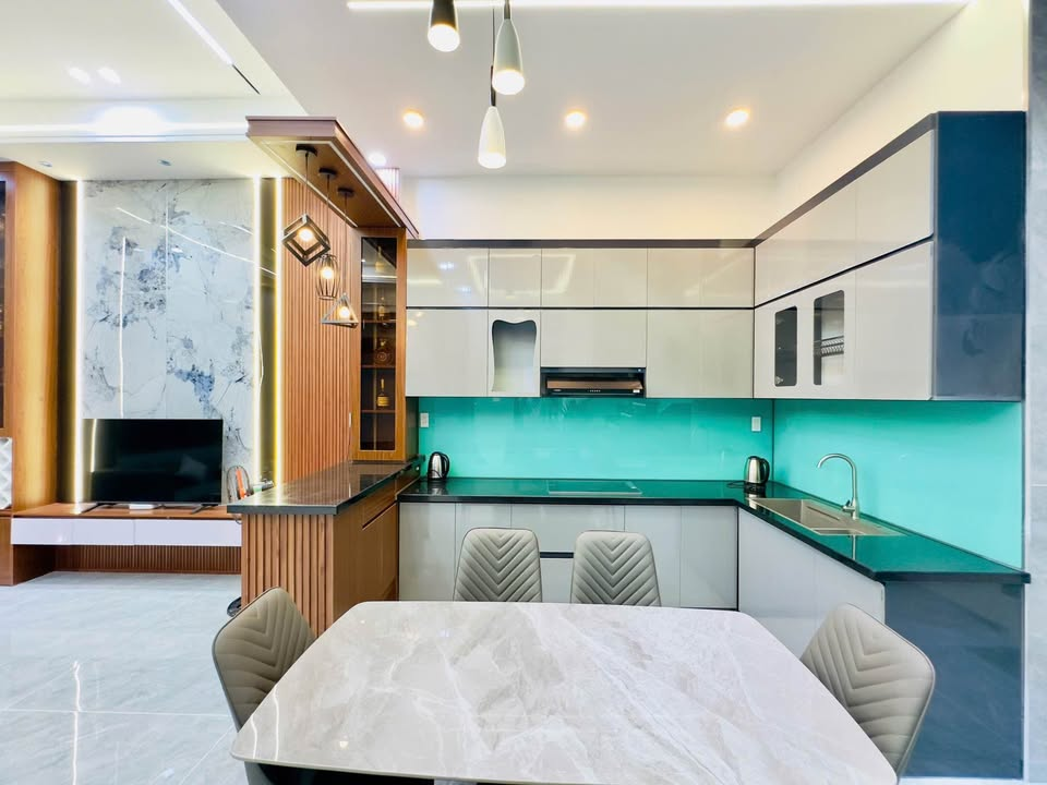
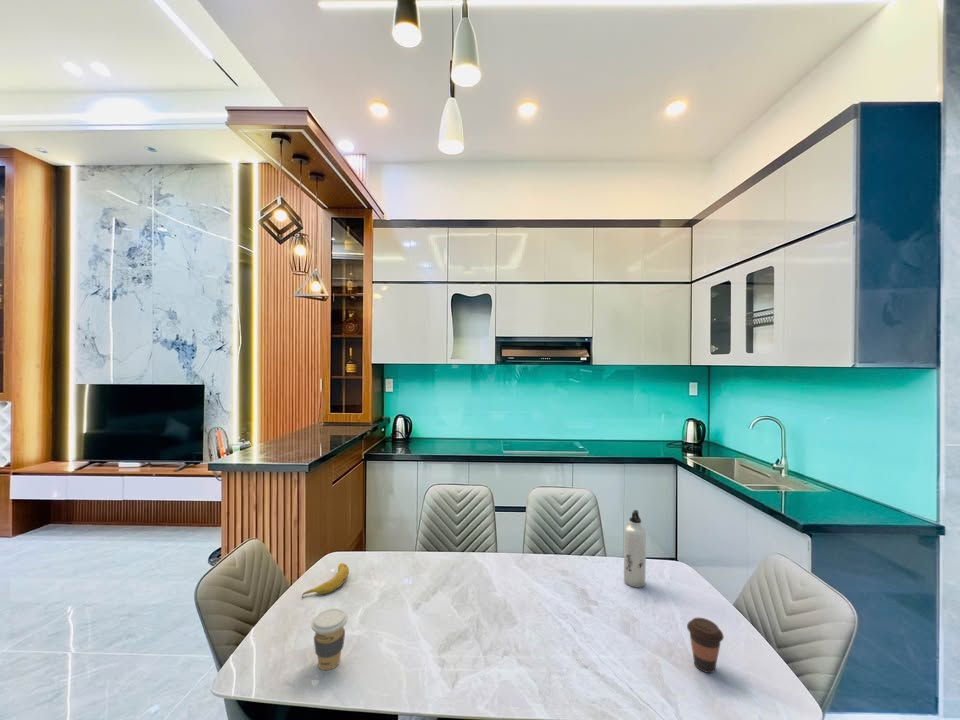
+ coffee cup [311,607,349,671]
+ coffee cup [686,617,725,674]
+ water bottle [623,509,647,588]
+ fruit [301,562,350,600]
